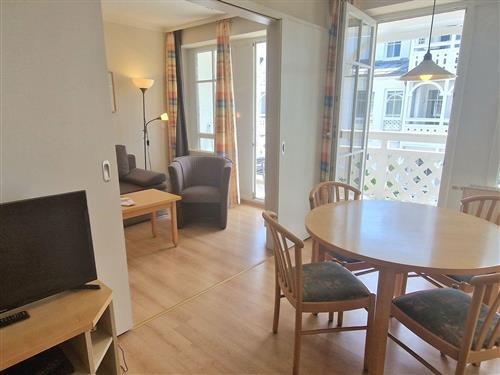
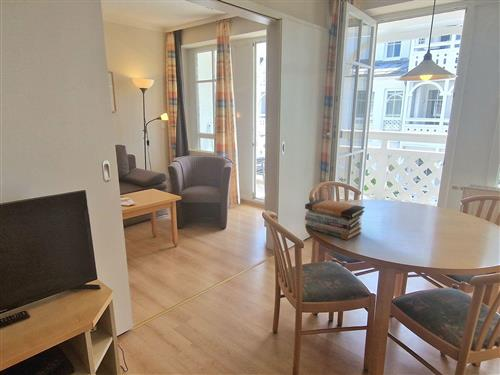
+ book stack [304,198,366,241]
